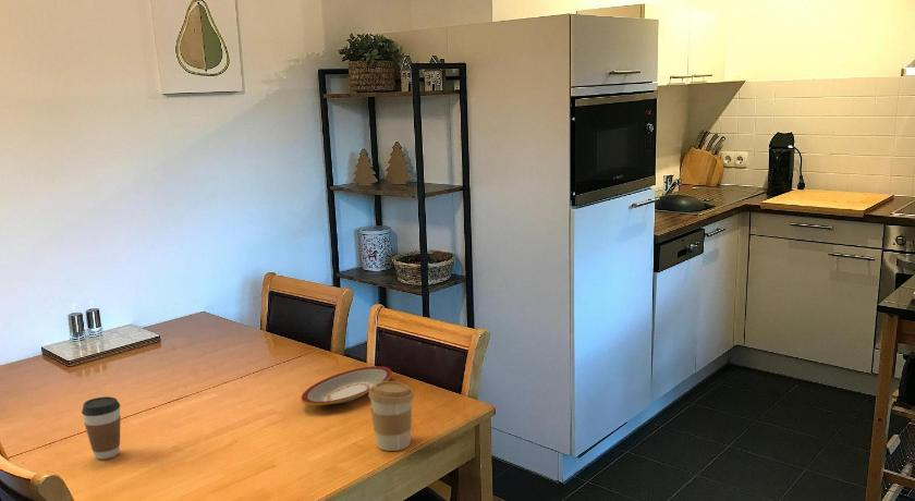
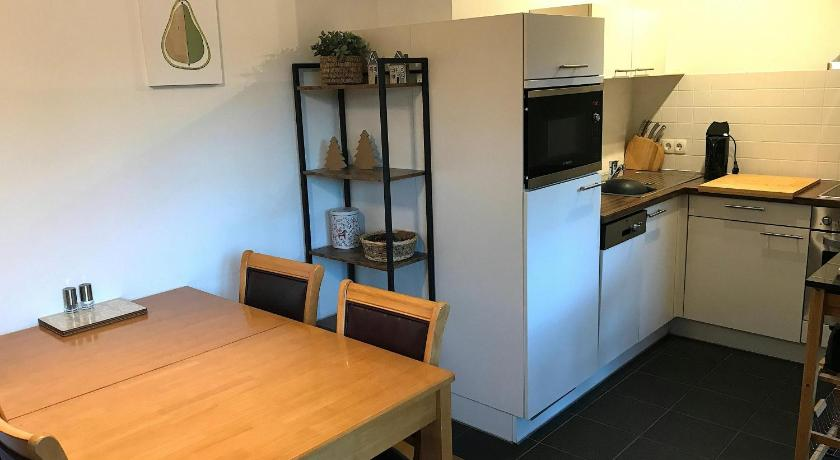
- coffee cup [367,380,415,452]
- coffee cup [81,395,122,461]
- plate [300,365,393,406]
